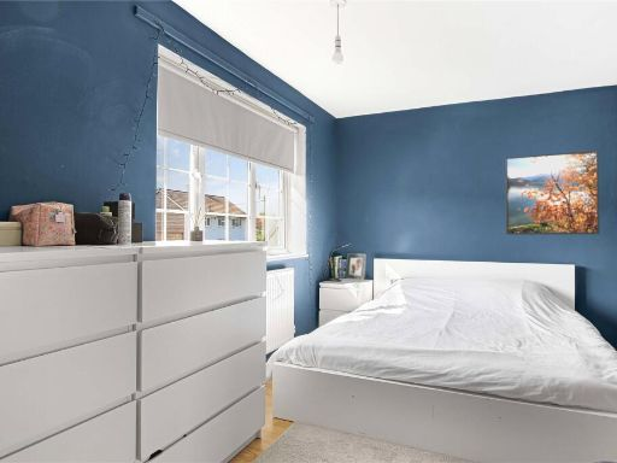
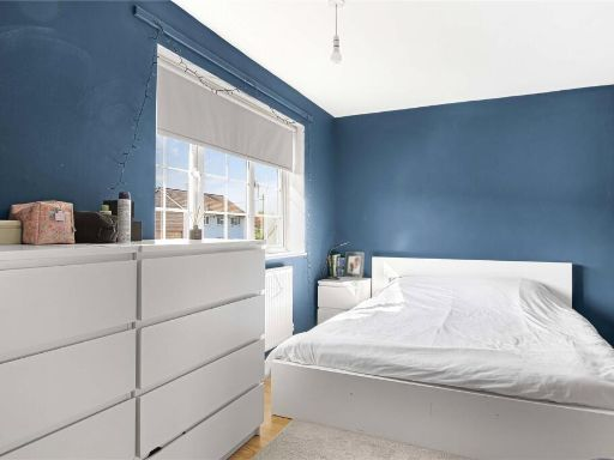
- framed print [505,150,600,235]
